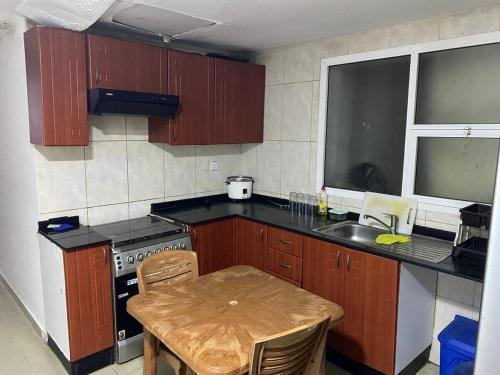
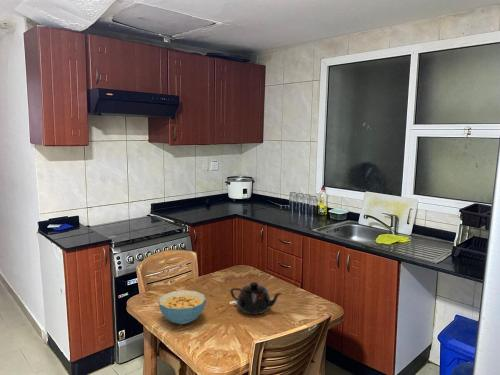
+ teapot [229,281,283,315]
+ cereal bowl [157,289,207,325]
